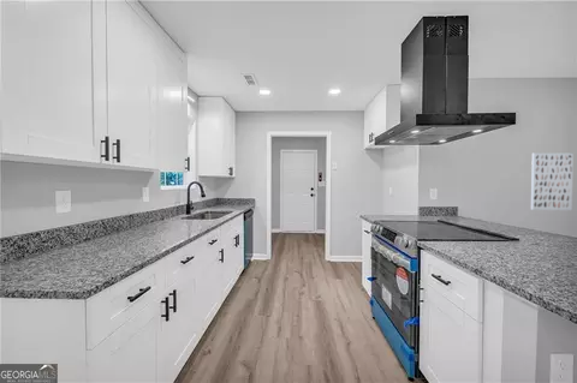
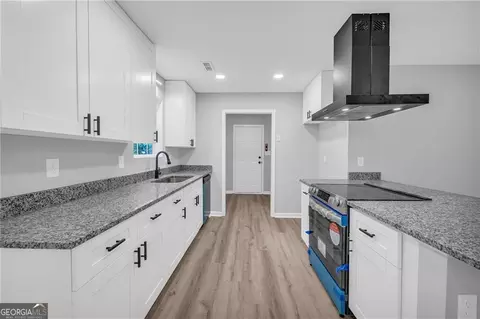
- wall art [530,151,575,211]
